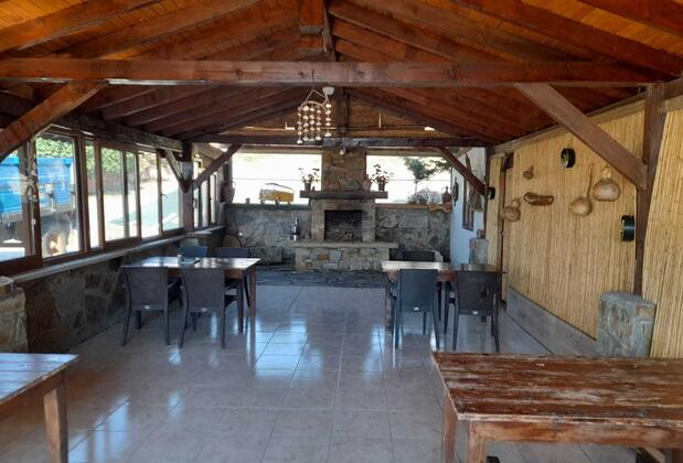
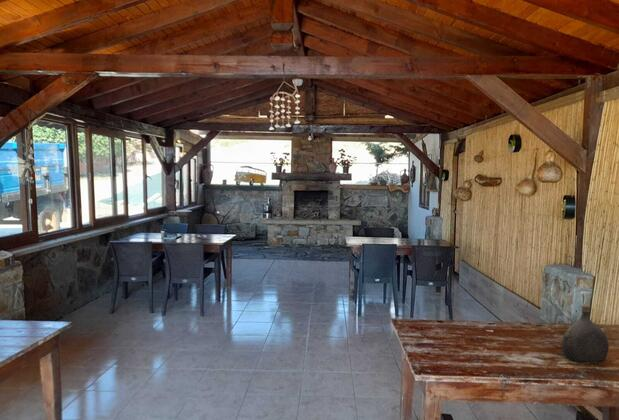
+ water jug [561,304,610,363]
